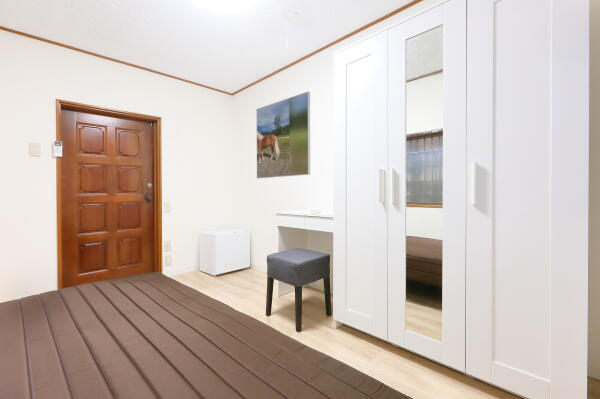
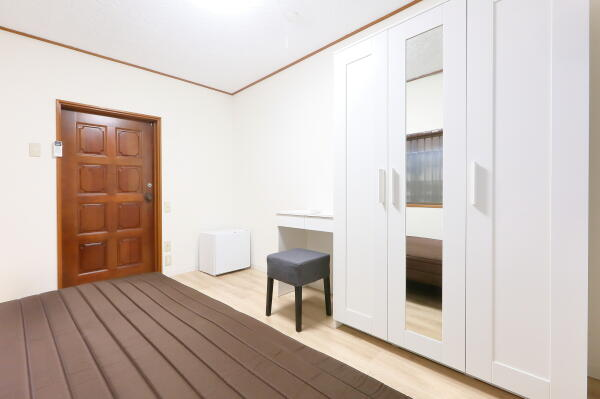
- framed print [255,90,311,179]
